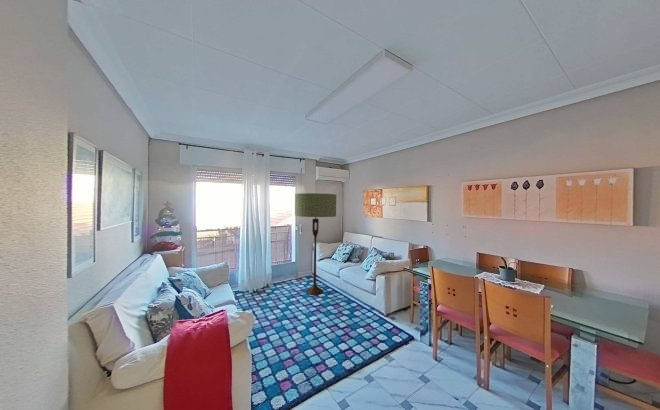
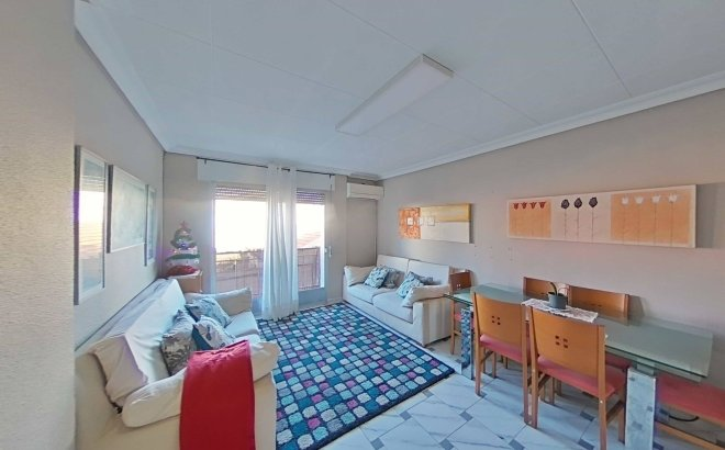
- floor lamp [294,192,337,296]
